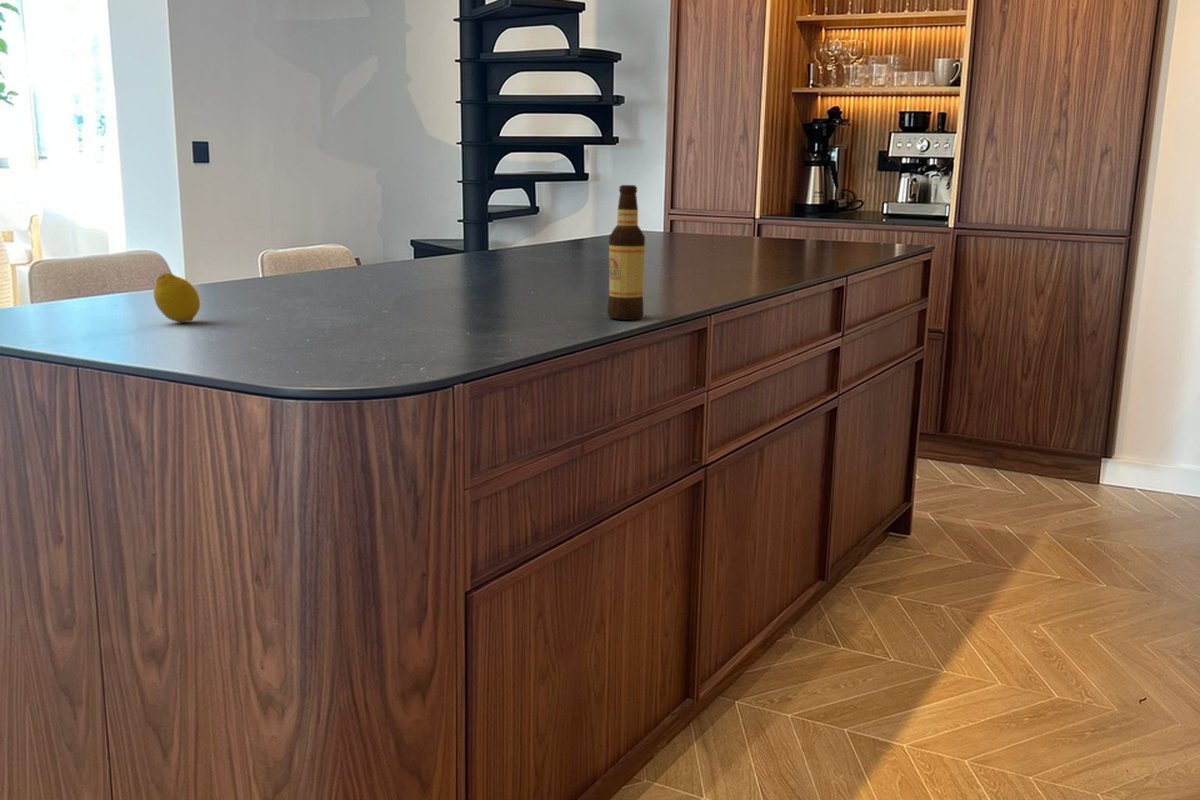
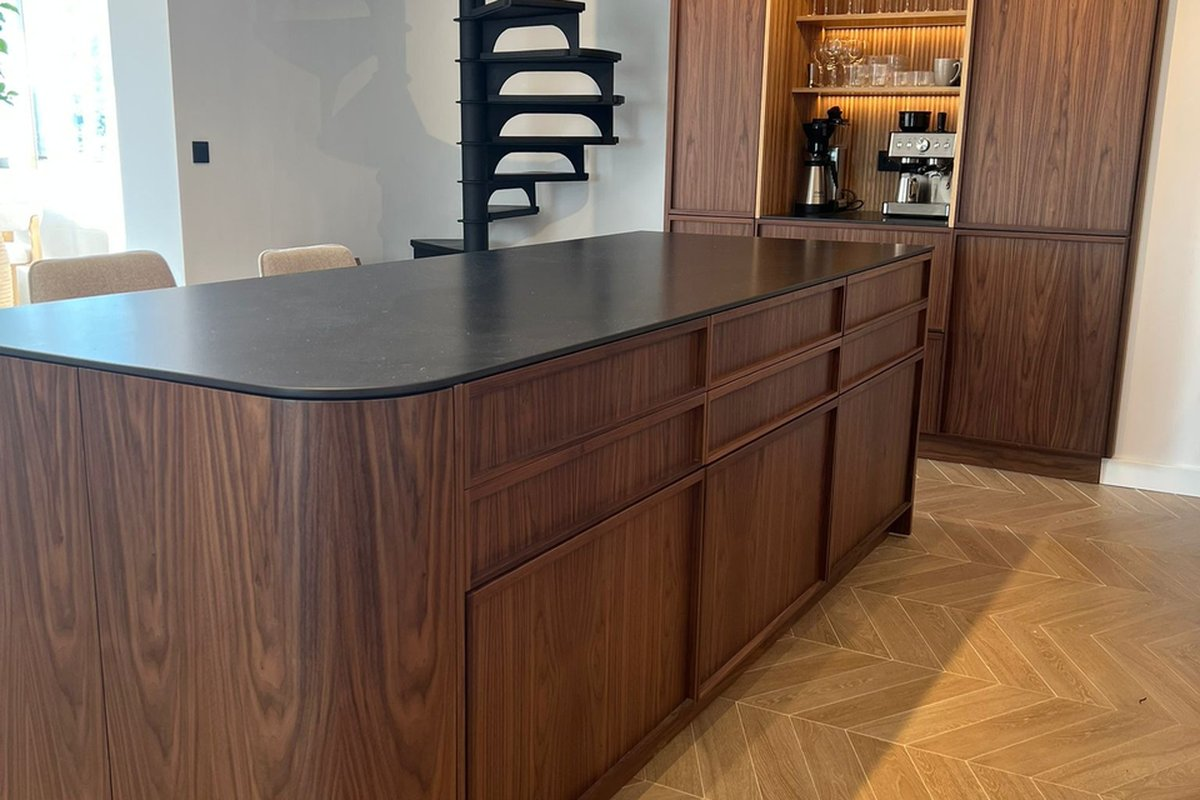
- fruit [153,272,201,323]
- bottle [606,184,646,321]
